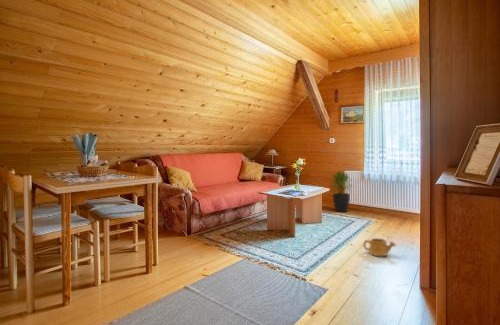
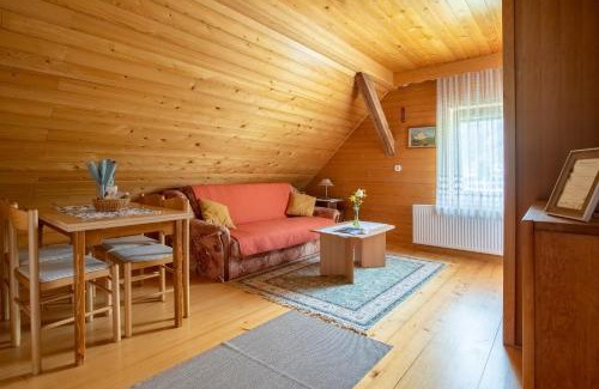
- watering can [362,237,397,257]
- potted plant [329,170,353,213]
